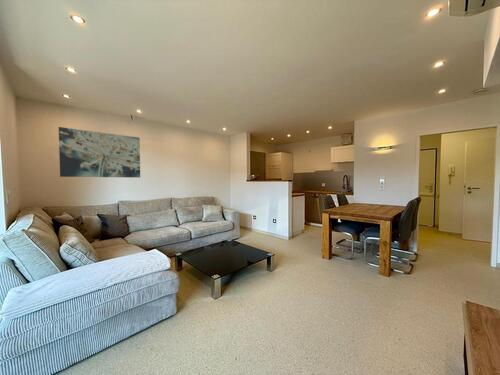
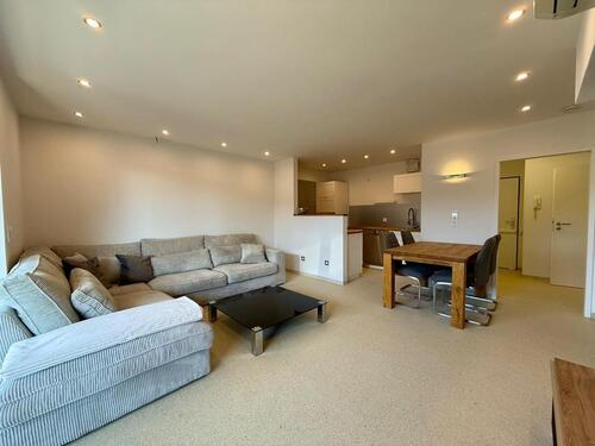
- wall art [58,126,141,179]
